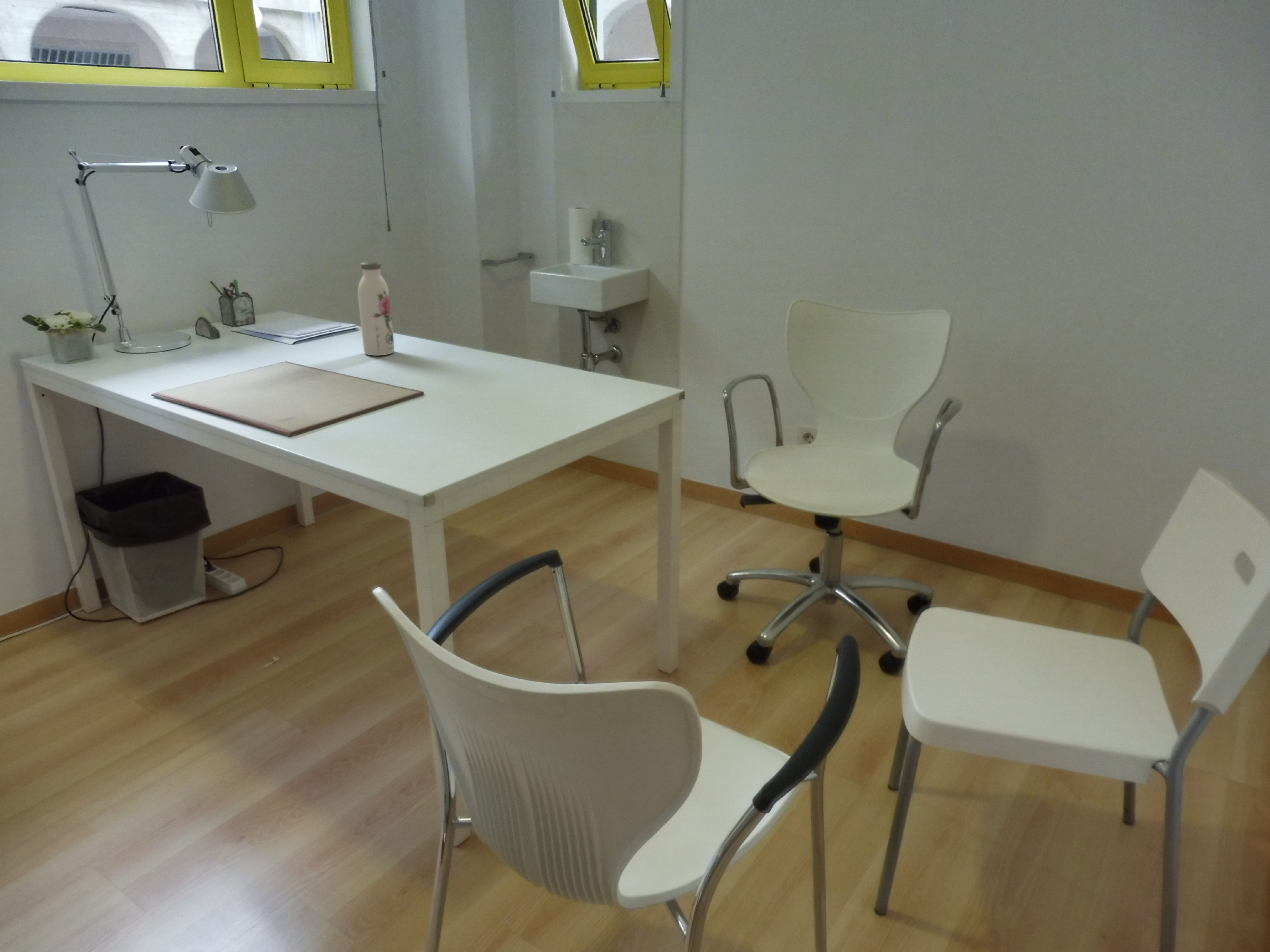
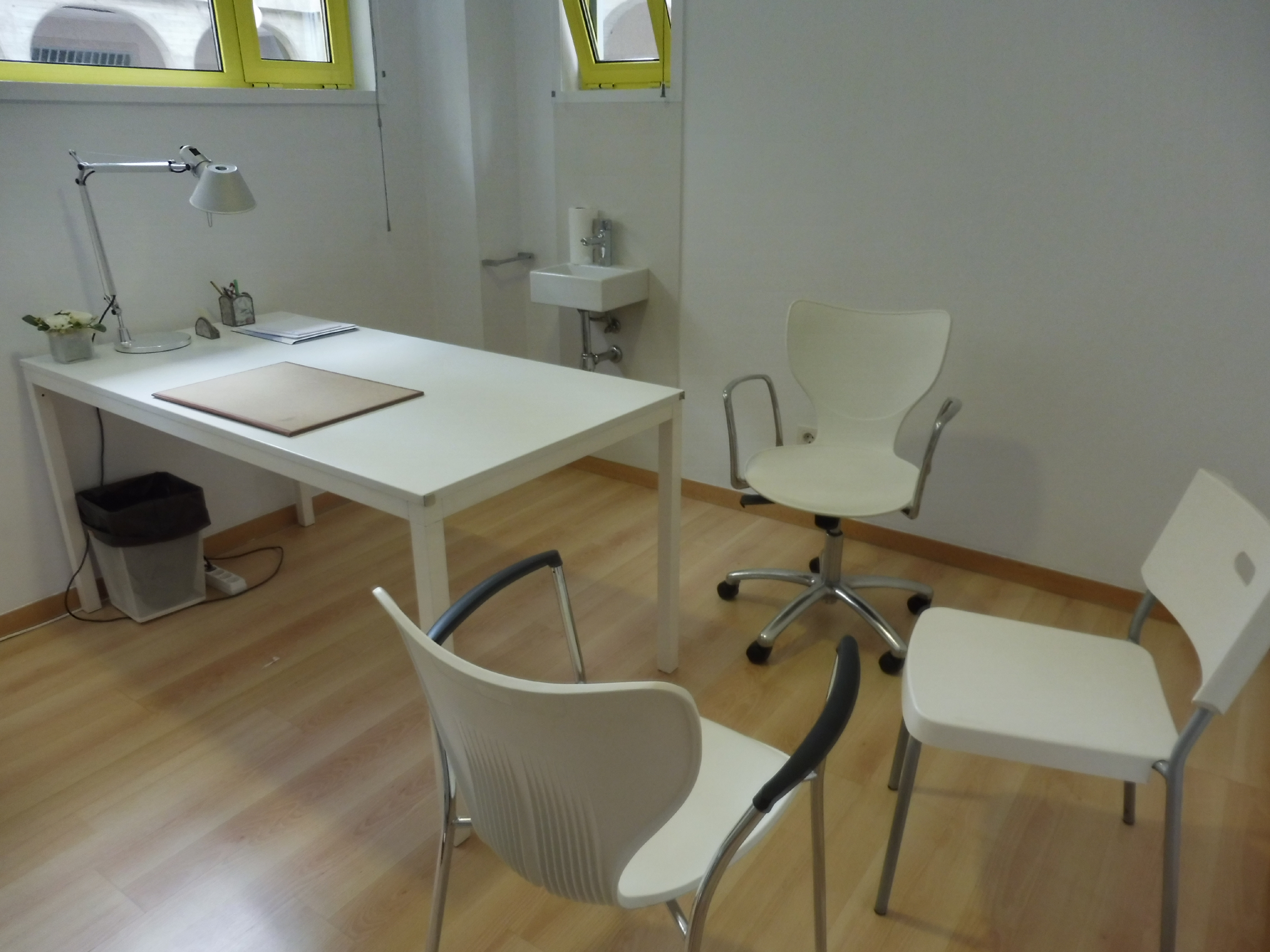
- water bottle [357,261,395,356]
